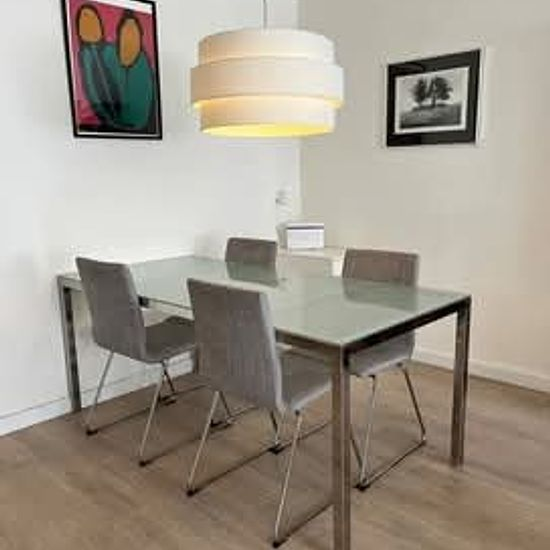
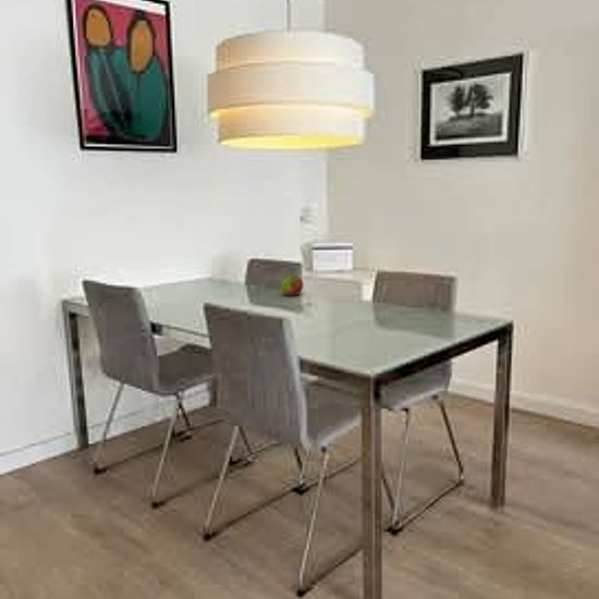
+ fruit [280,274,304,297]
